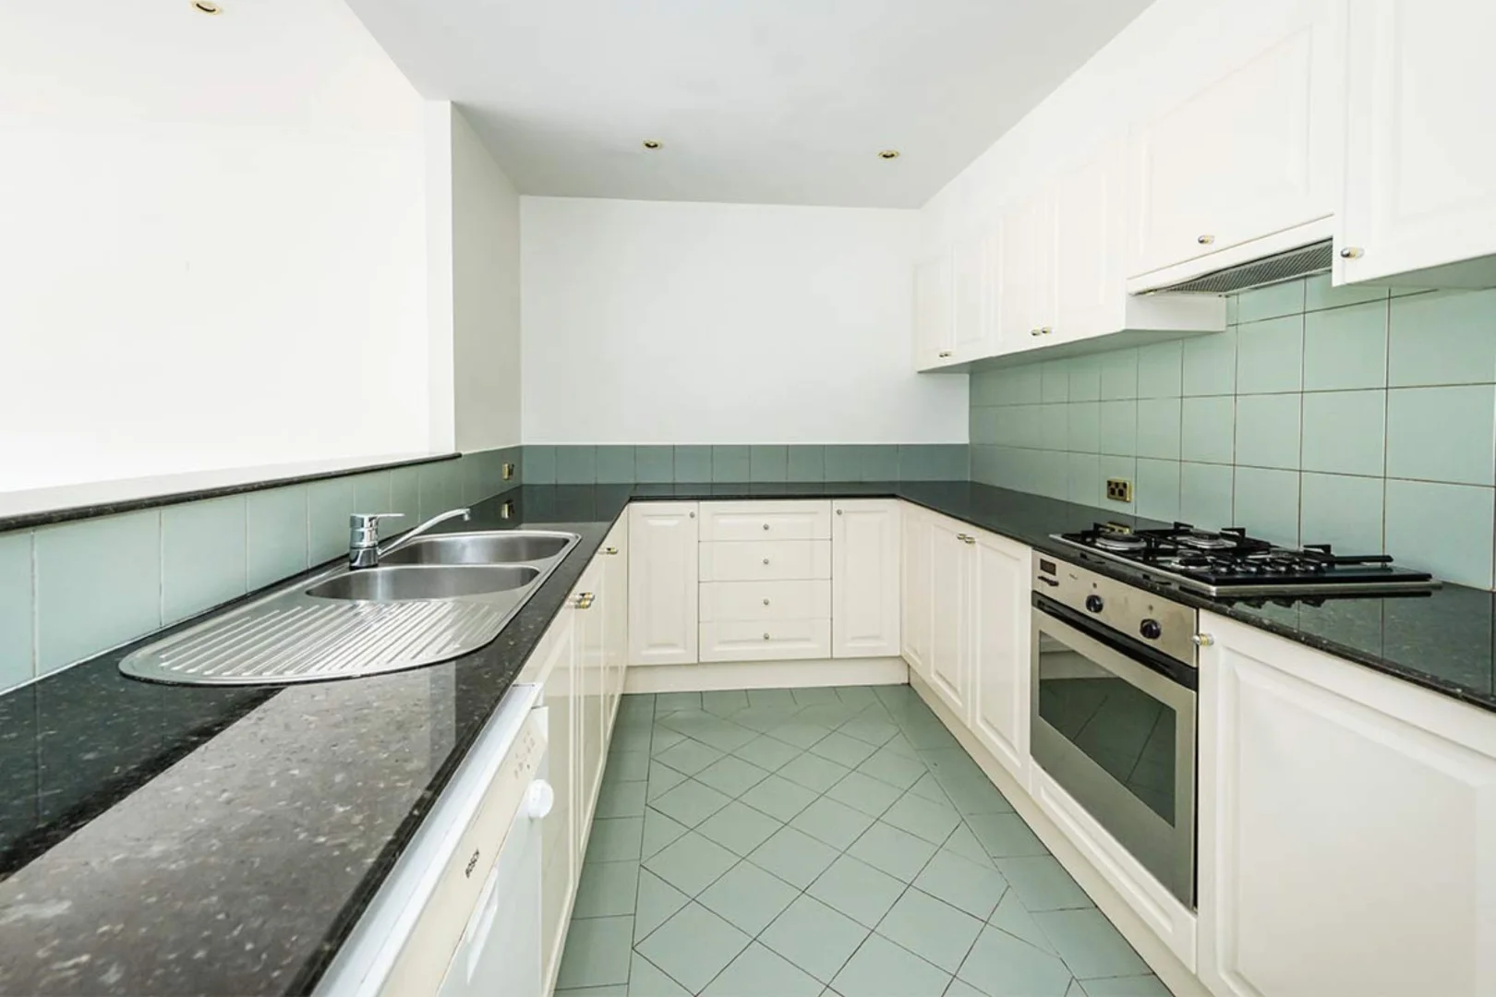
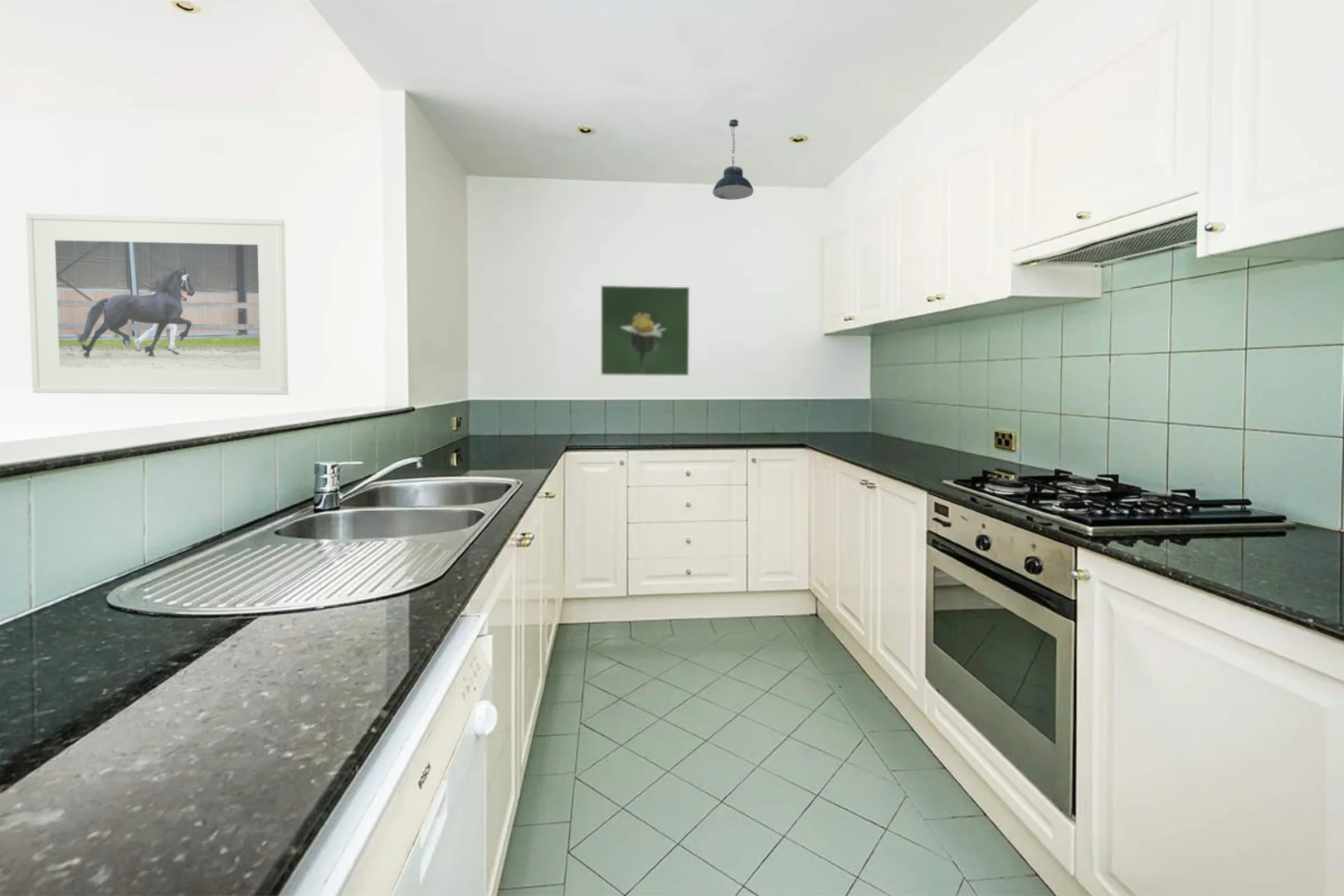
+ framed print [25,212,290,396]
+ pendant light [712,119,754,201]
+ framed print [600,285,690,377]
